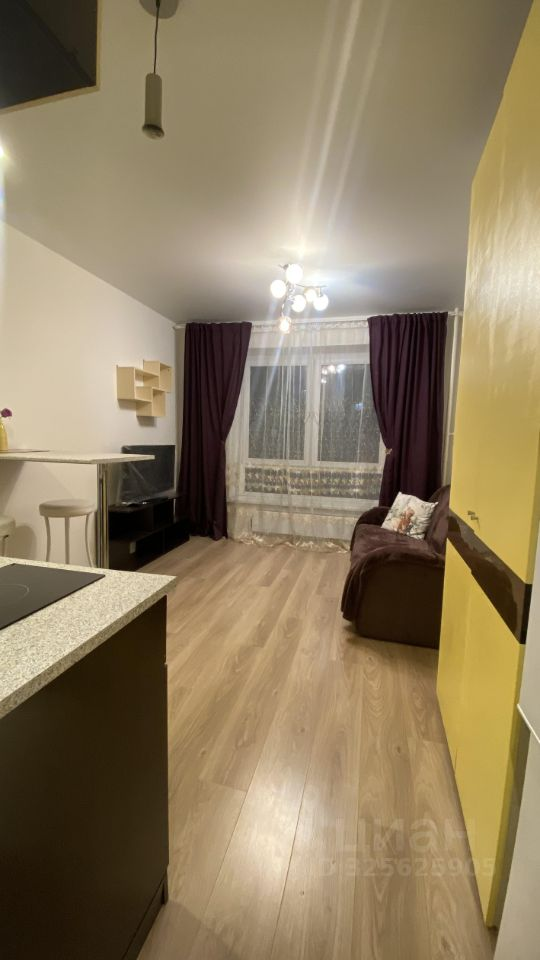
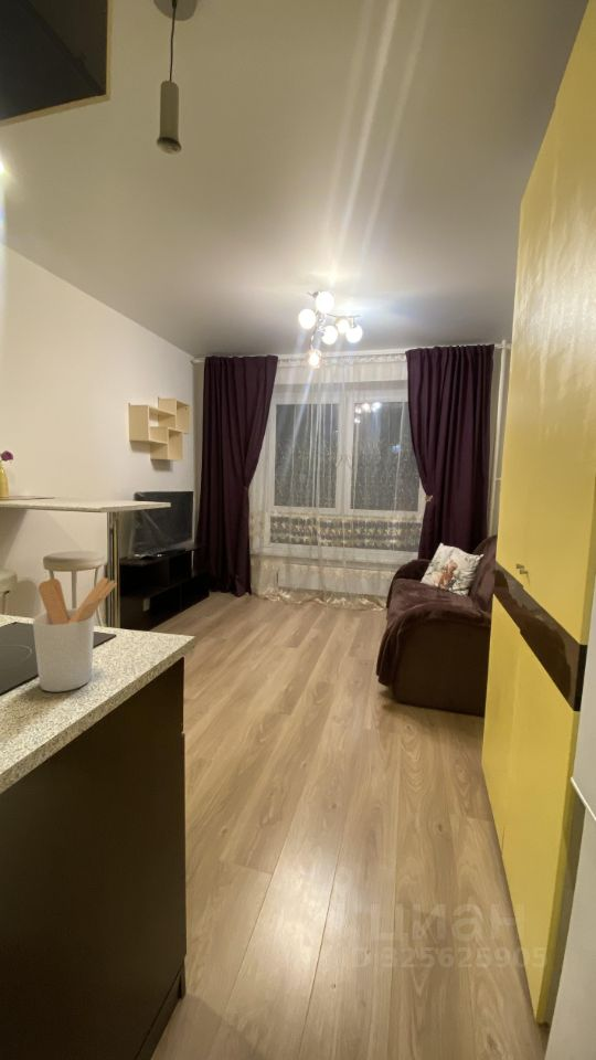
+ utensil holder [32,576,118,692]
